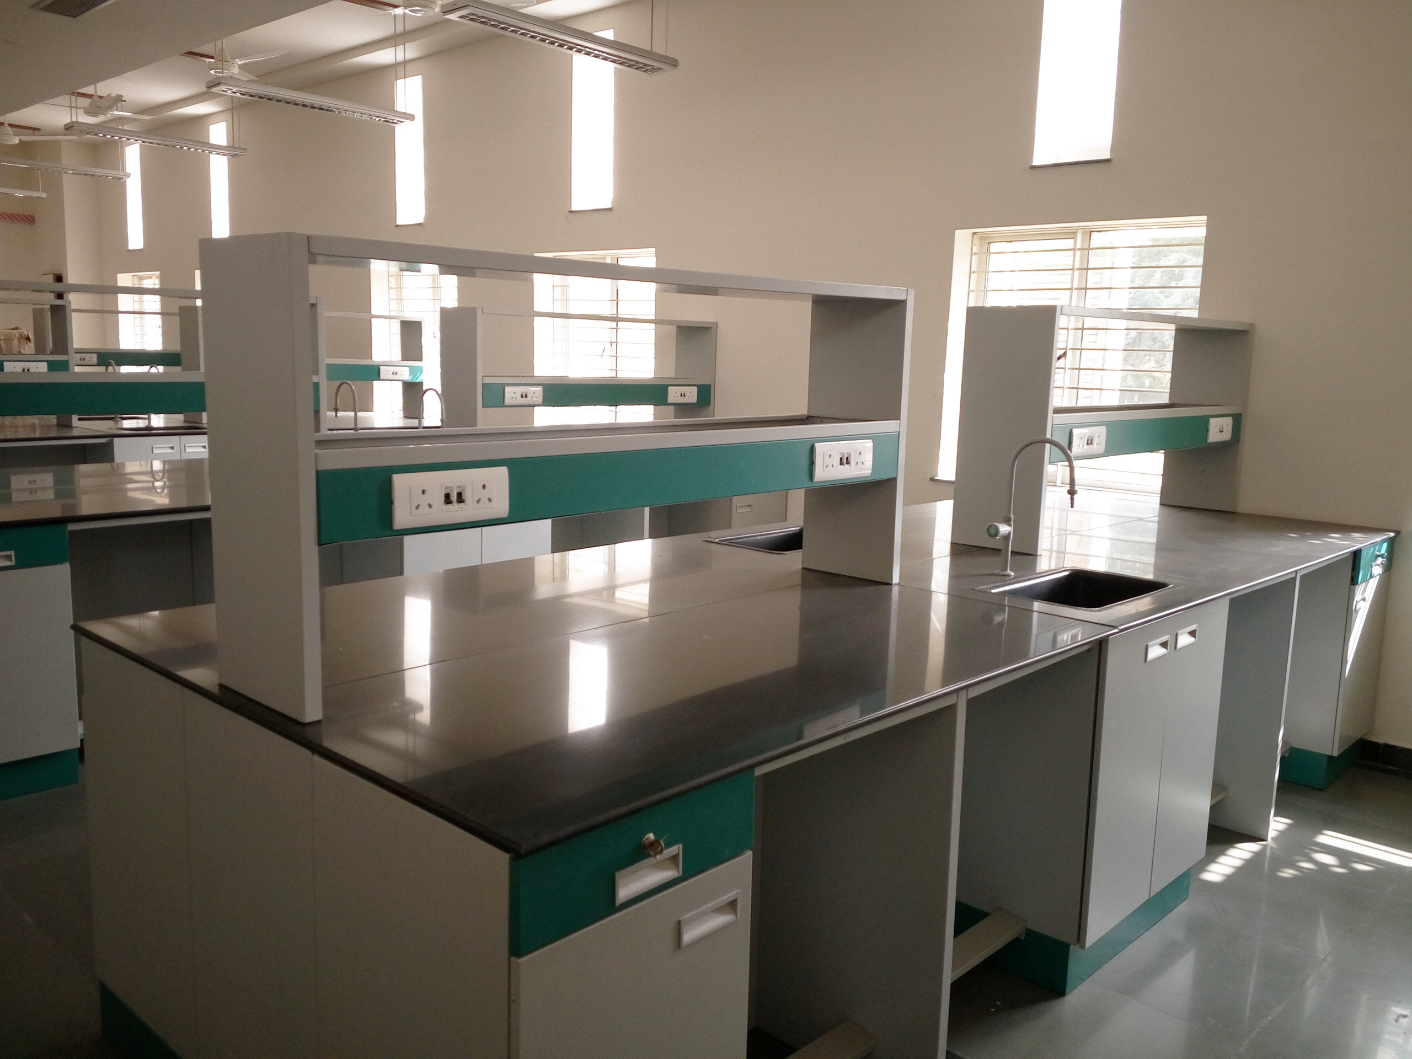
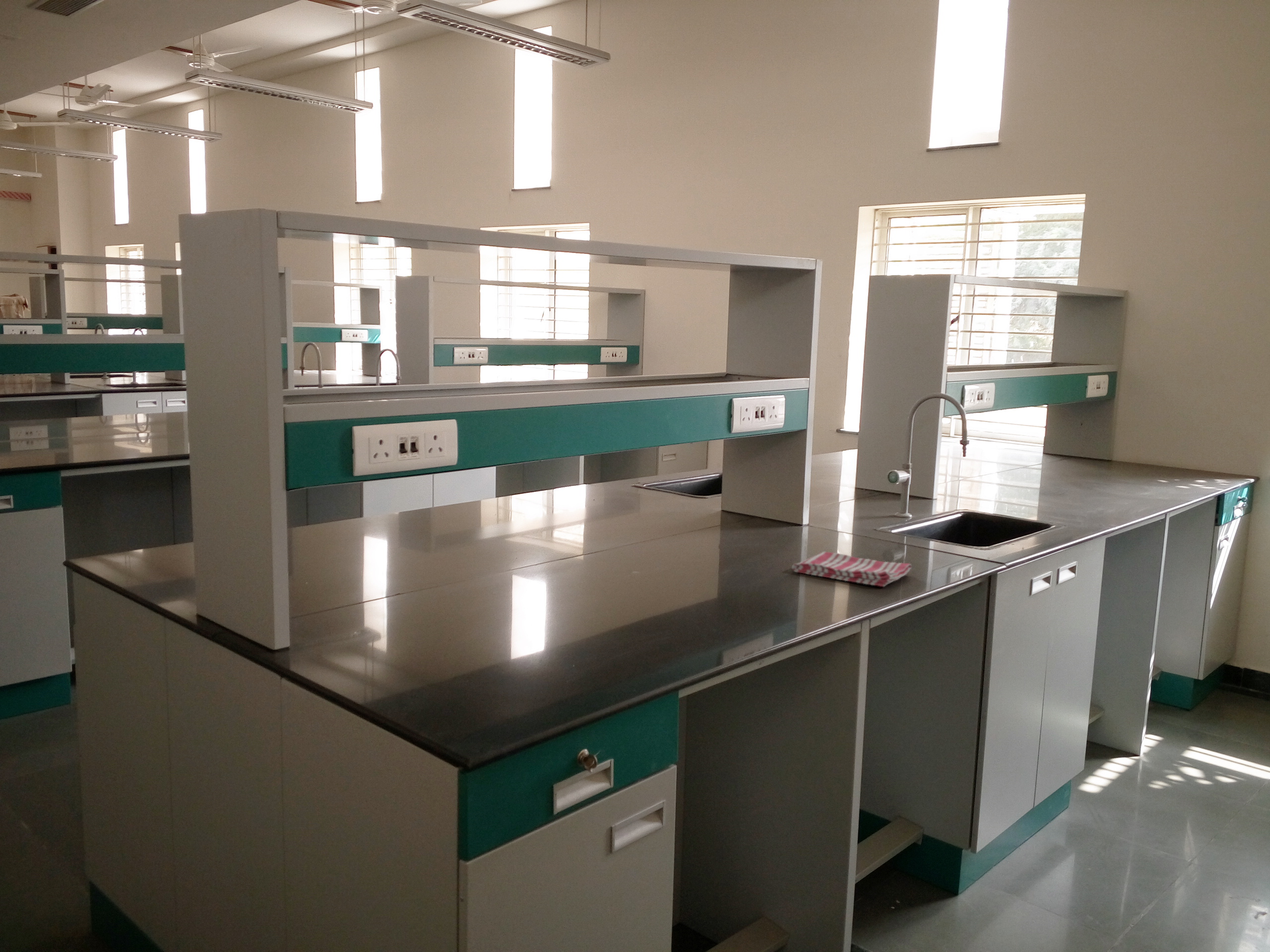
+ dish towel [791,551,912,587]
